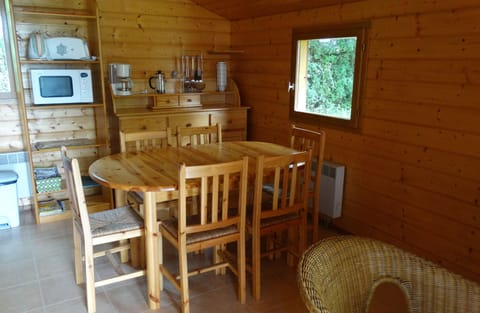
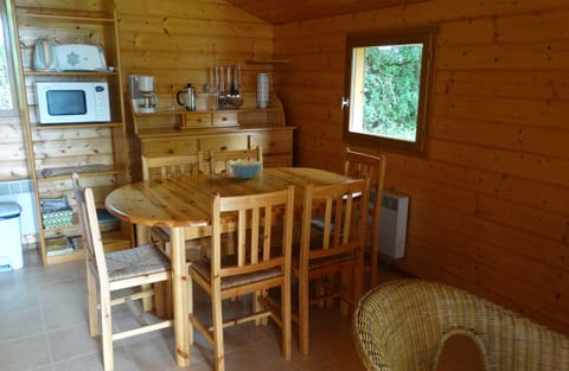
+ cereal bowl [229,159,263,180]
